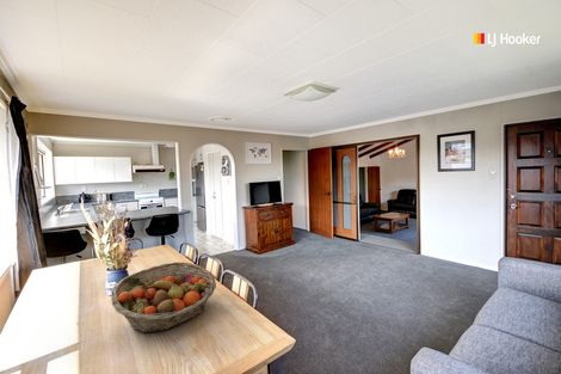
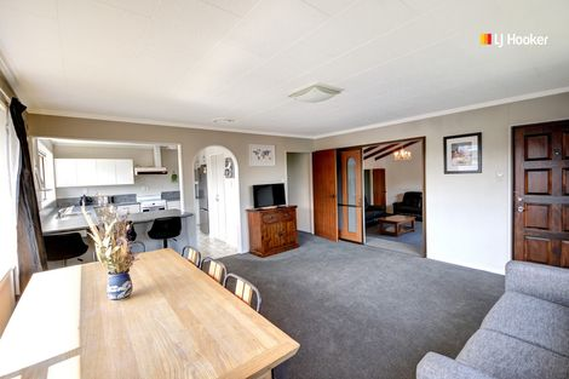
- fruit basket [110,260,217,333]
